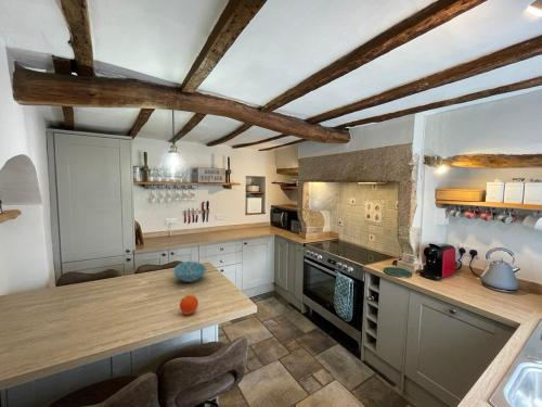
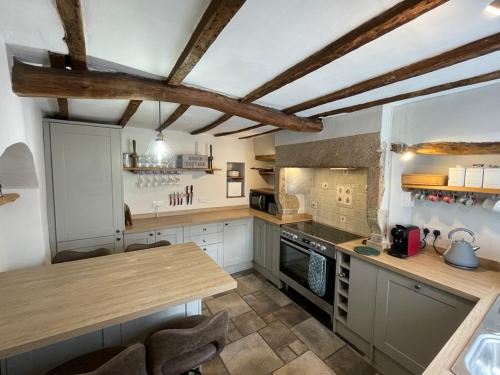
- bowl [172,260,208,283]
- fruit [179,294,199,316]
